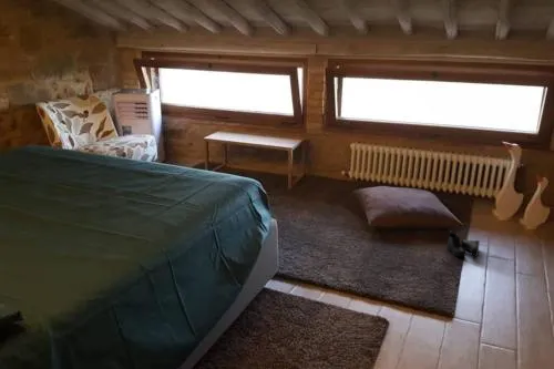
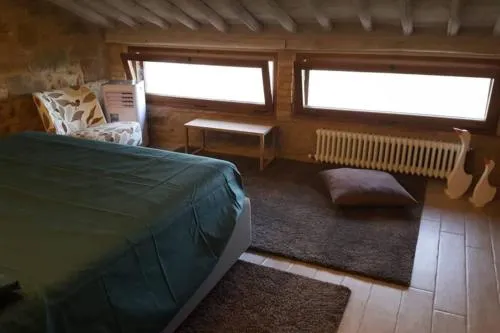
- boots [447,230,481,258]
